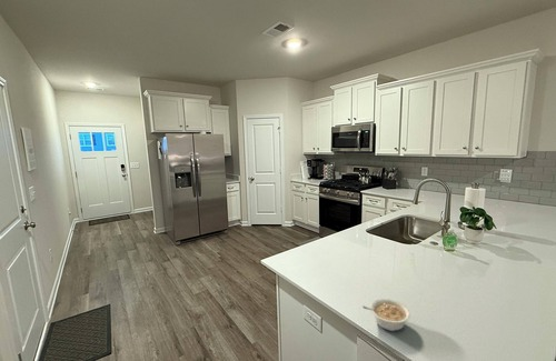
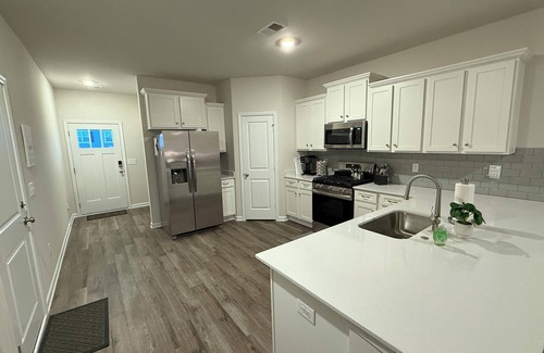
- legume [361,298,411,332]
